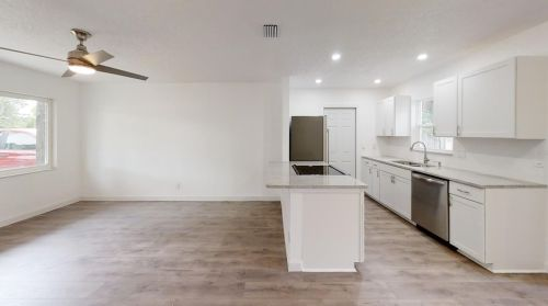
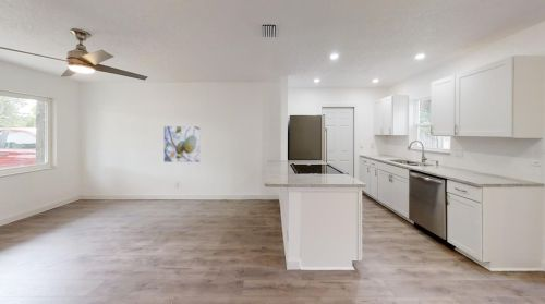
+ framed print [162,125,202,163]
